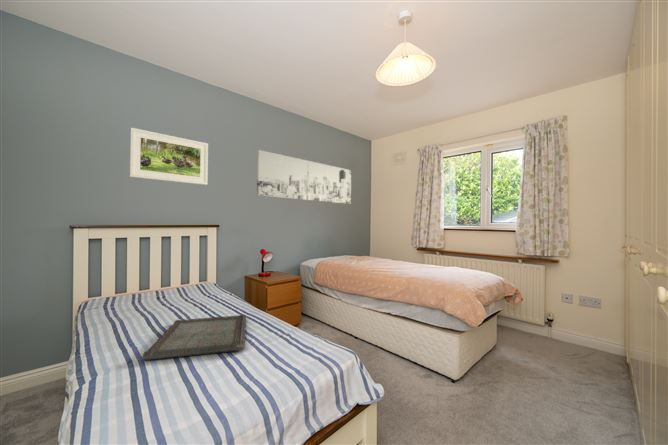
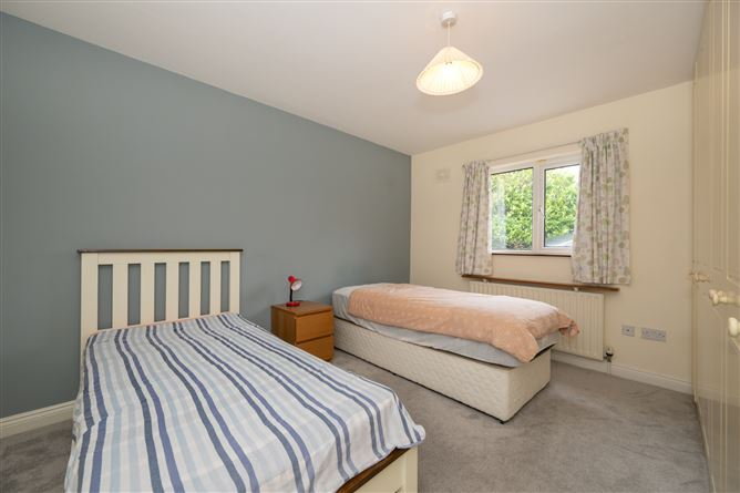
- wall art [256,149,352,205]
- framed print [129,127,209,186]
- serving tray [141,314,247,361]
